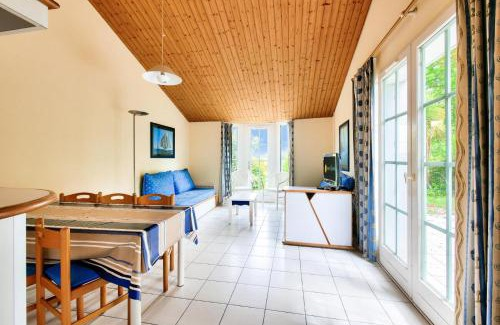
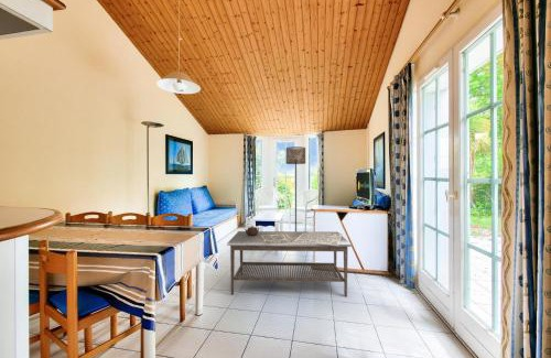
+ floor lamp [285,145,306,231]
+ coffee table [226,225,353,297]
